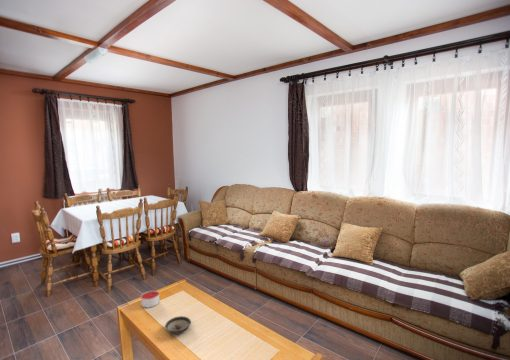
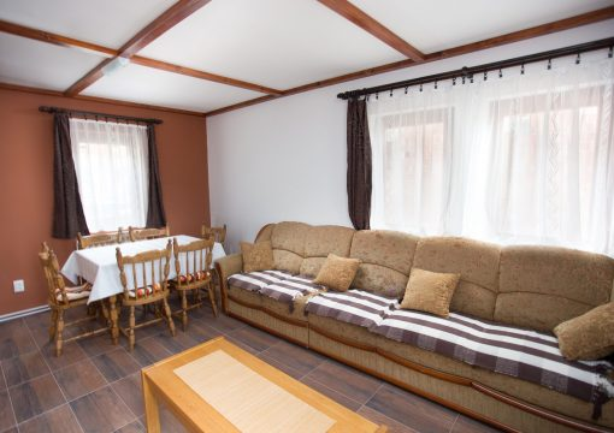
- candle [140,290,160,309]
- saucer [164,315,192,335]
